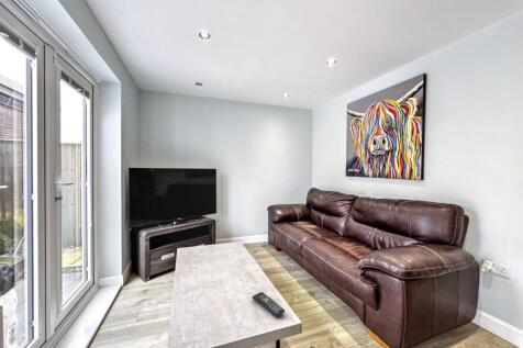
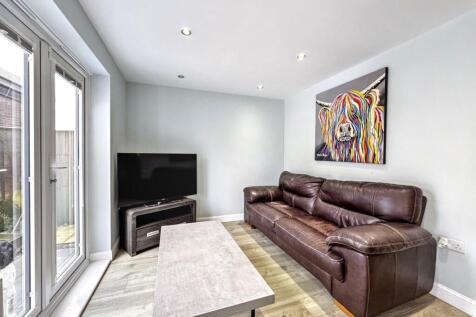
- remote control [252,291,286,318]
